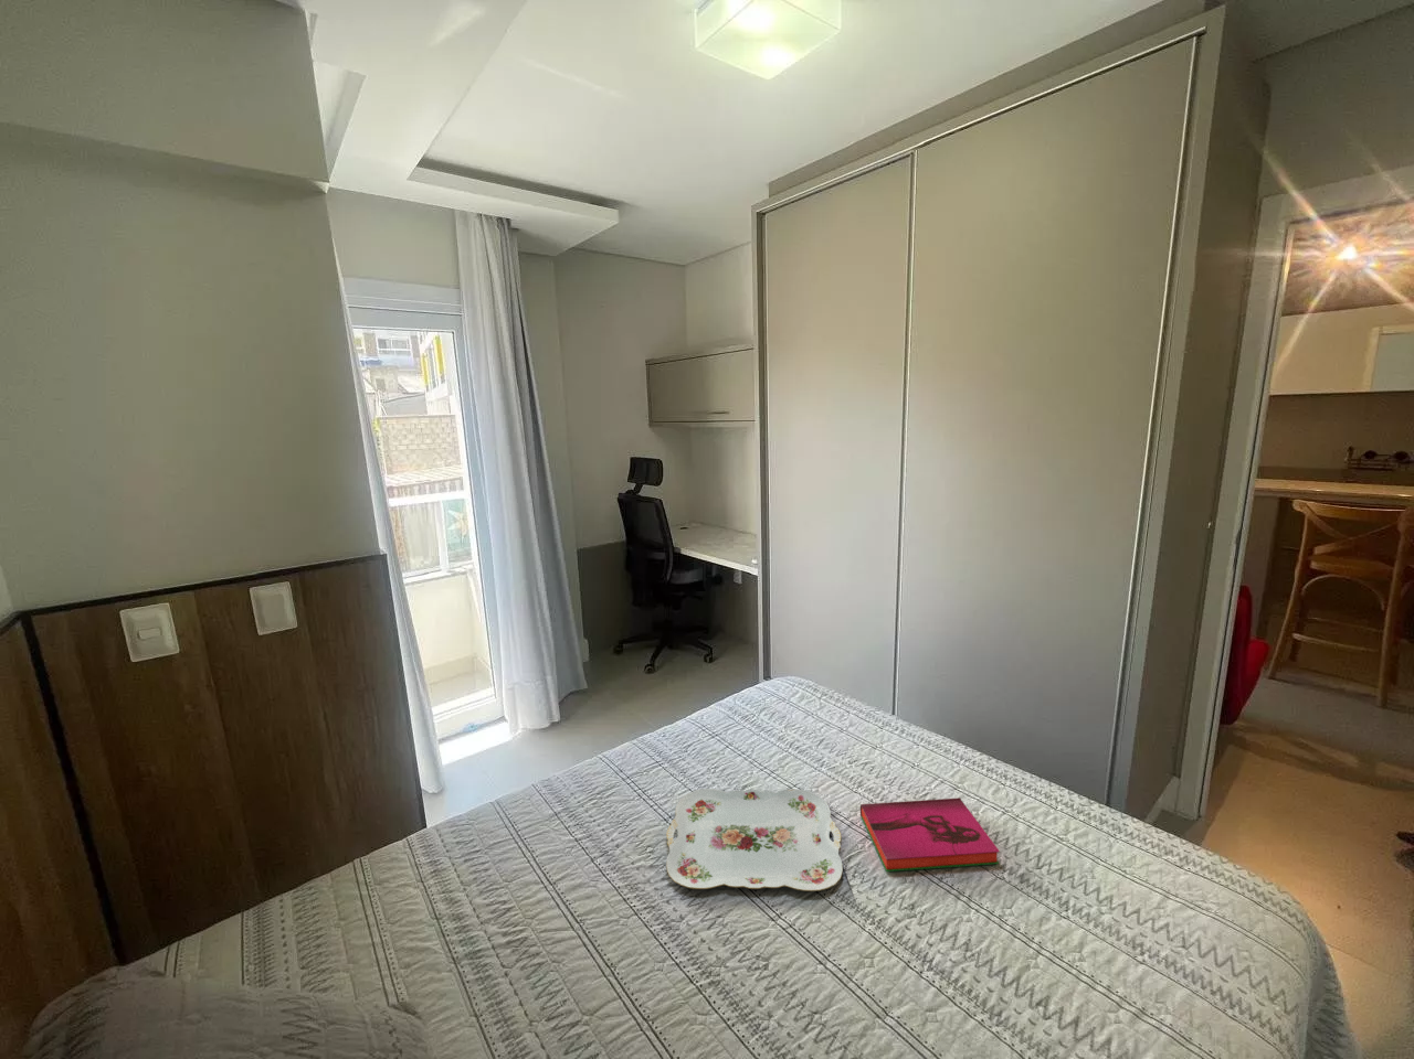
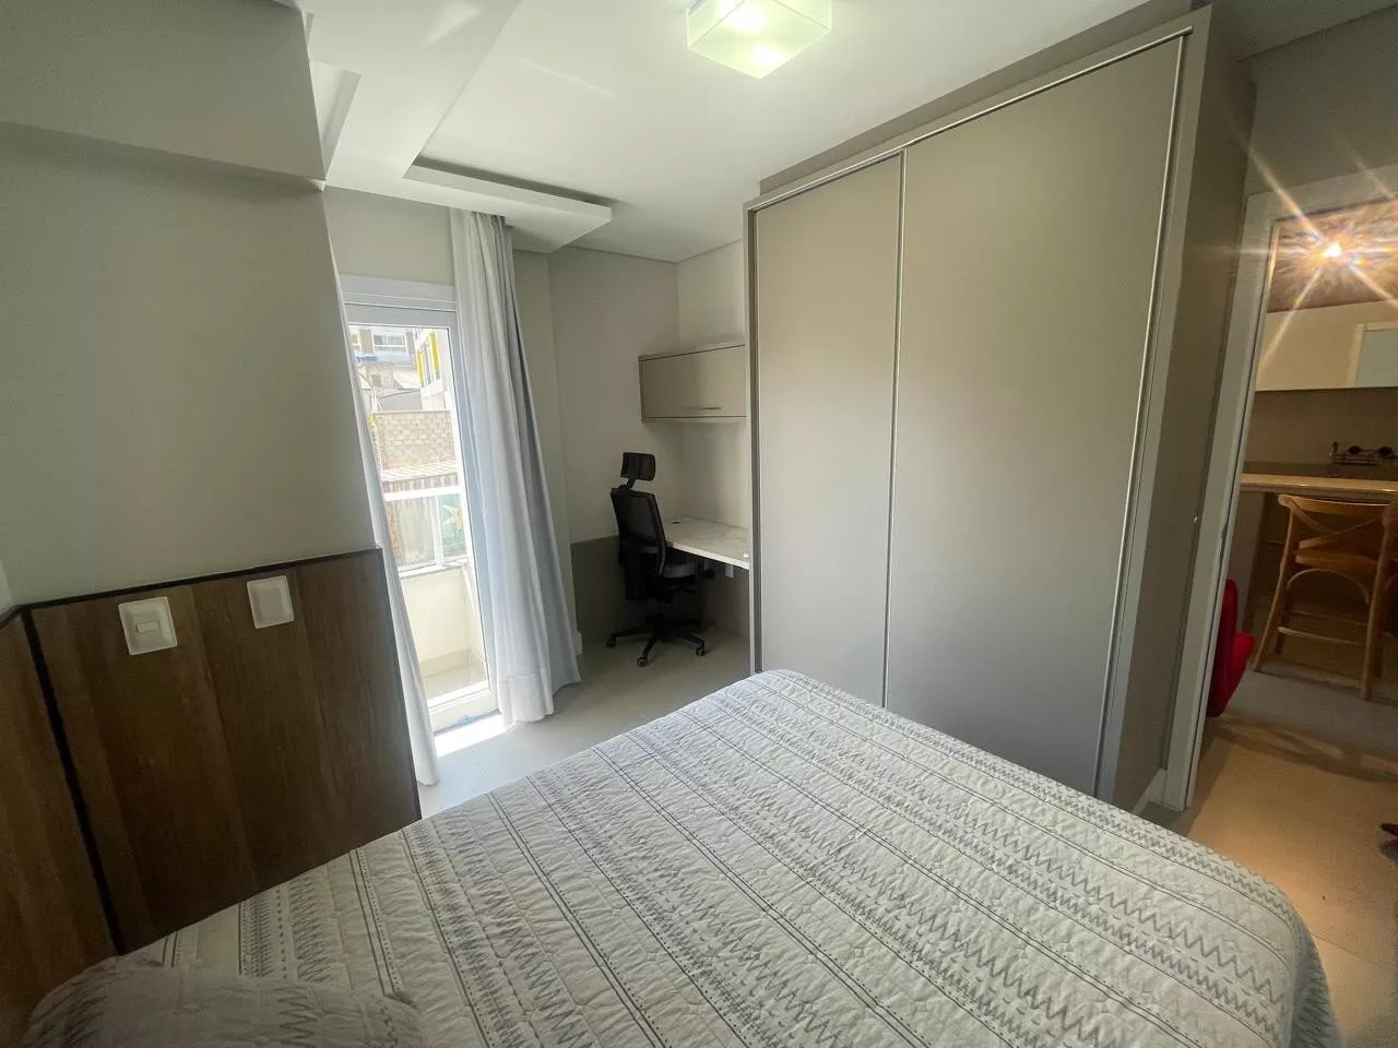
- hardback book [860,796,1001,872]
- serving tray [665,788,844,892]
